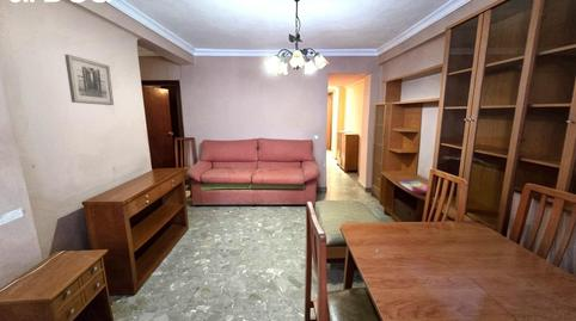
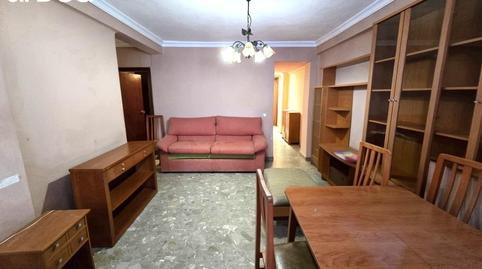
- wall art [63,54,115,106]
